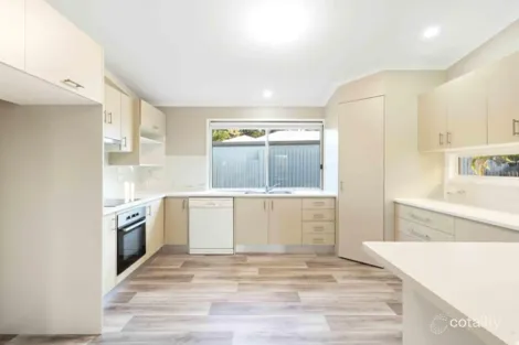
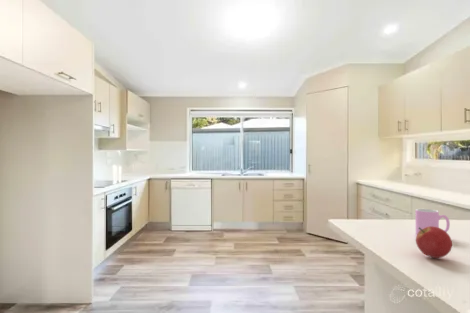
+ fruit [415,226,453,259]
+ cup [415,208,451,236]
